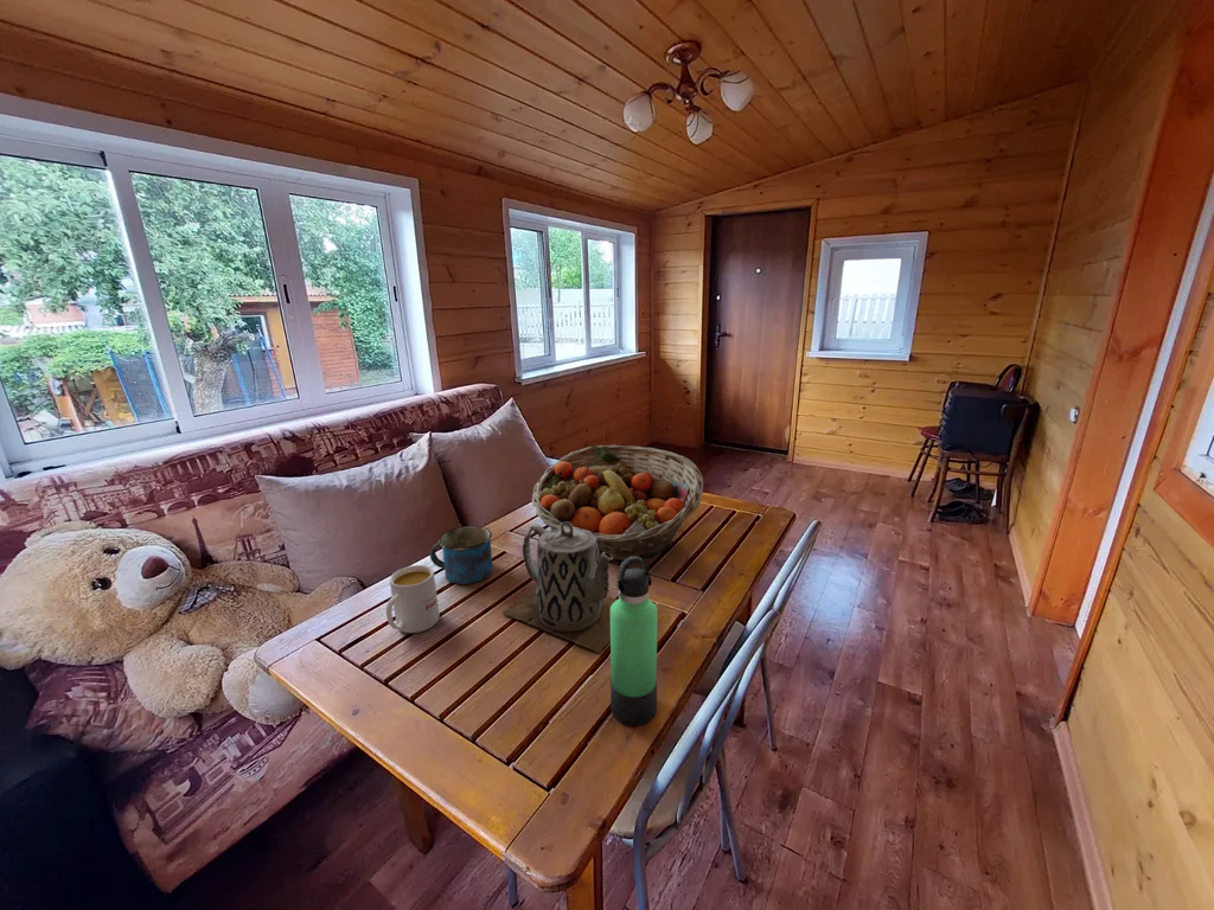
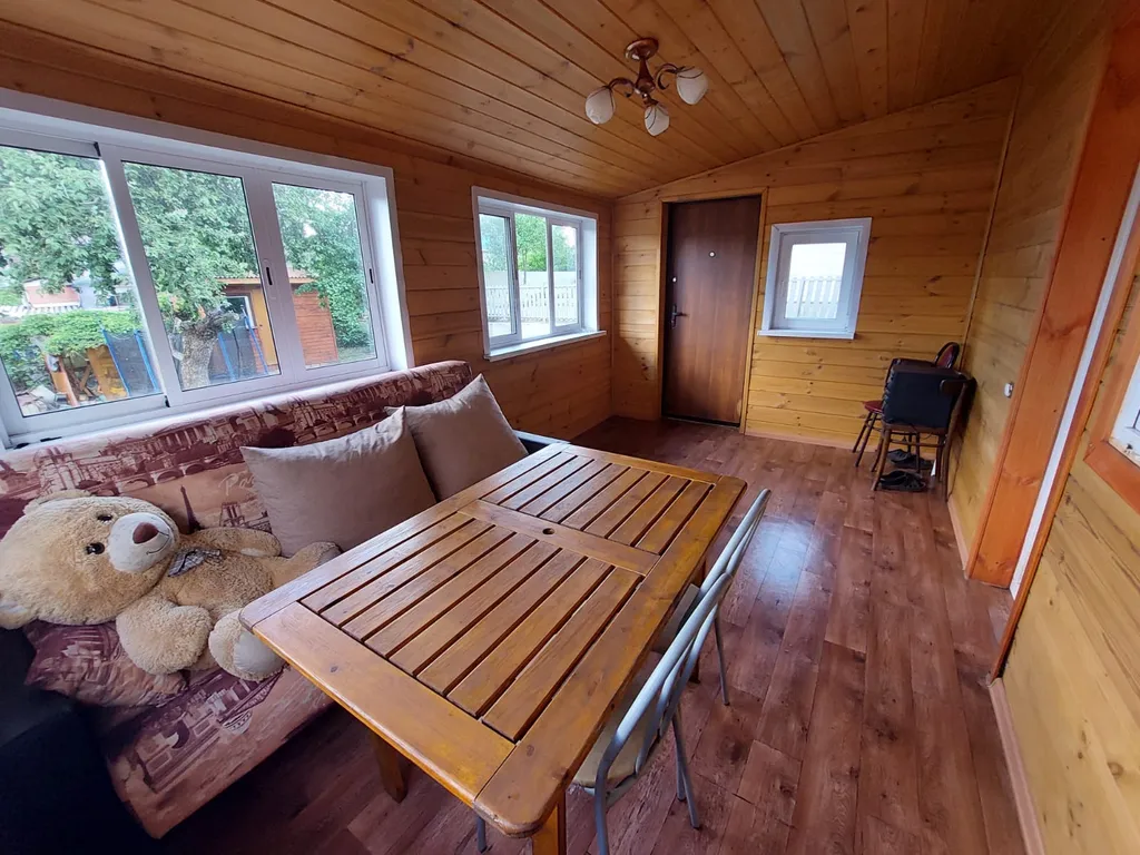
- fruit basket [530,444,704,562]
- thermos bottle [609,556,658,728]
- mug [429,525,493,585]
- mug [385,564,440,634]
- teapot [501,521,619,653]
